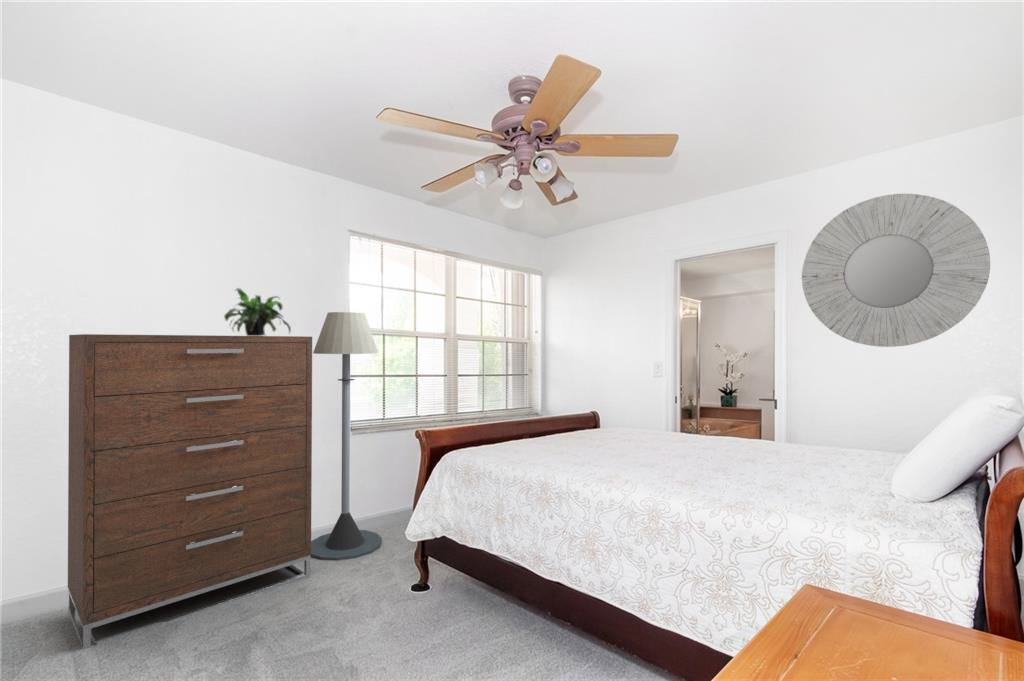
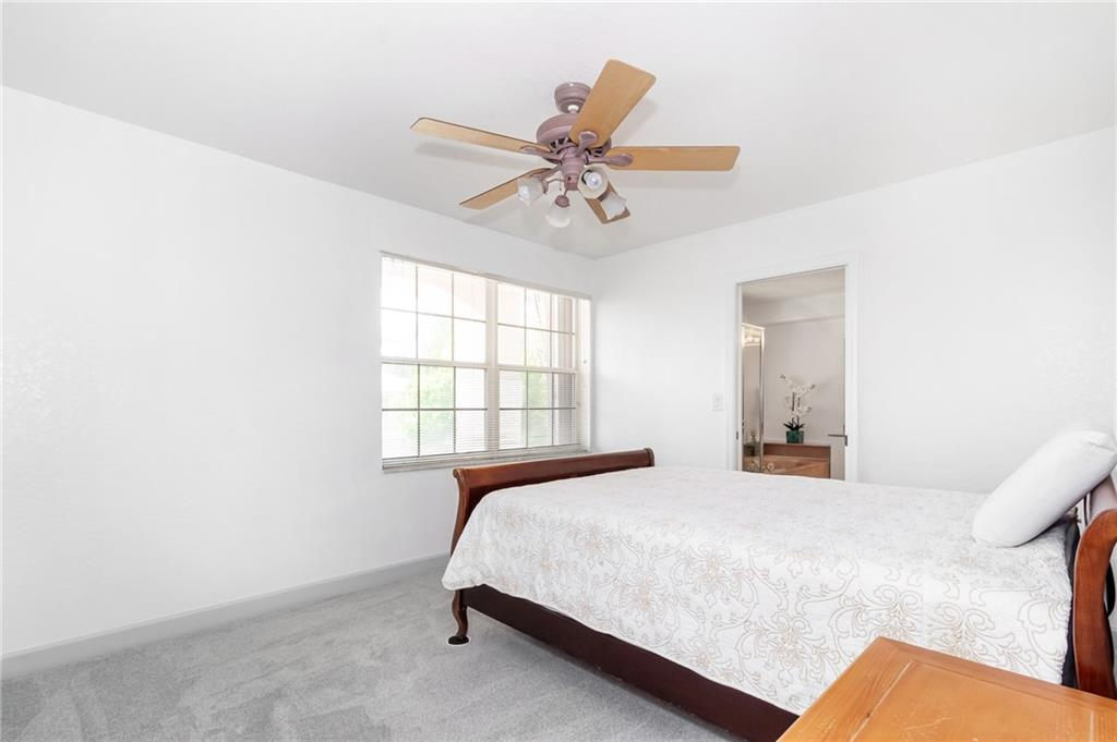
- floor lamp [310,311,383,561]
- dresser [67,333,313,650]
- potted plant [223,287,292,336]
- mirror [801,193,991,348]
